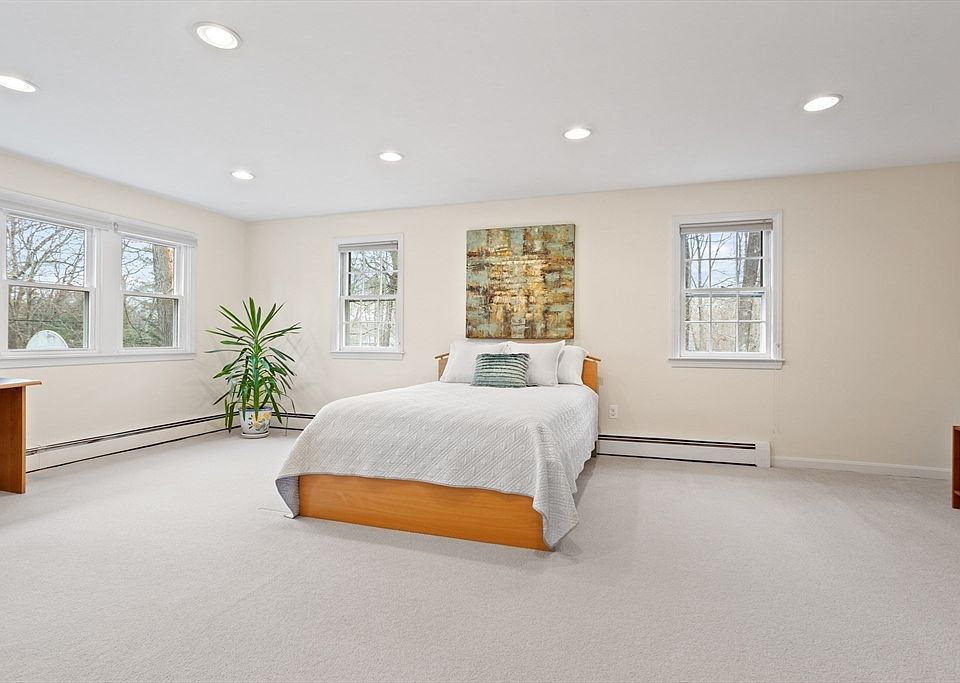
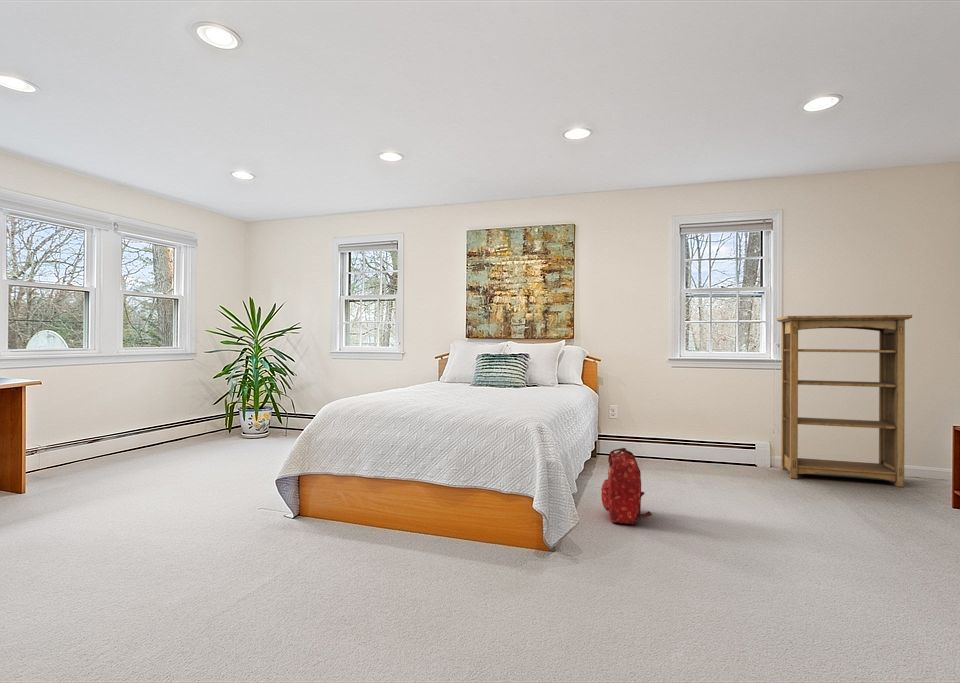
+ bookshelf [776,314,913,488]
+ backpack [600,447,653,525]
